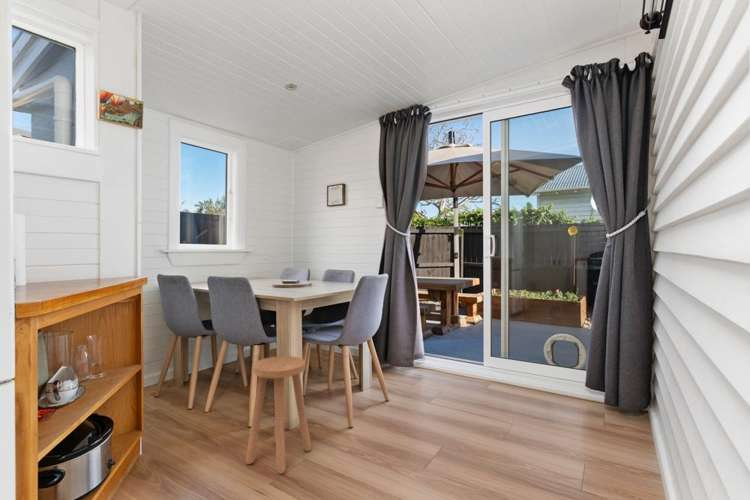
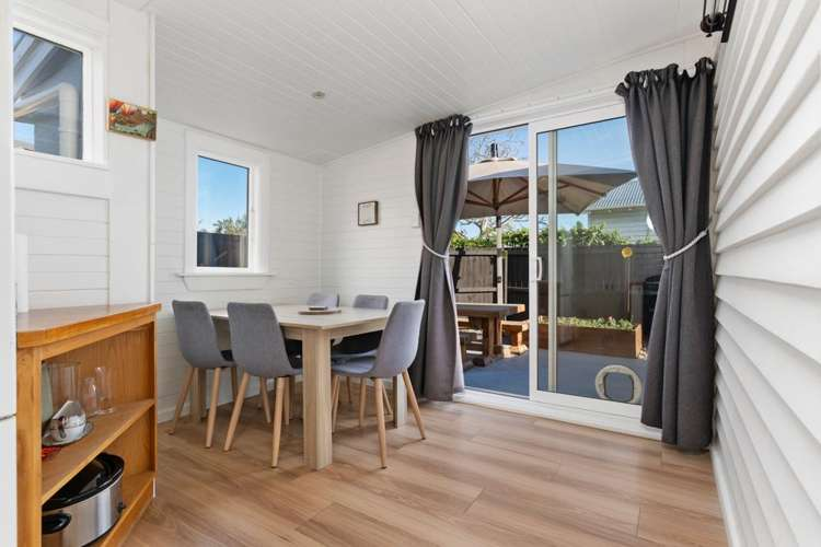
- stool [245,355,312,475]
